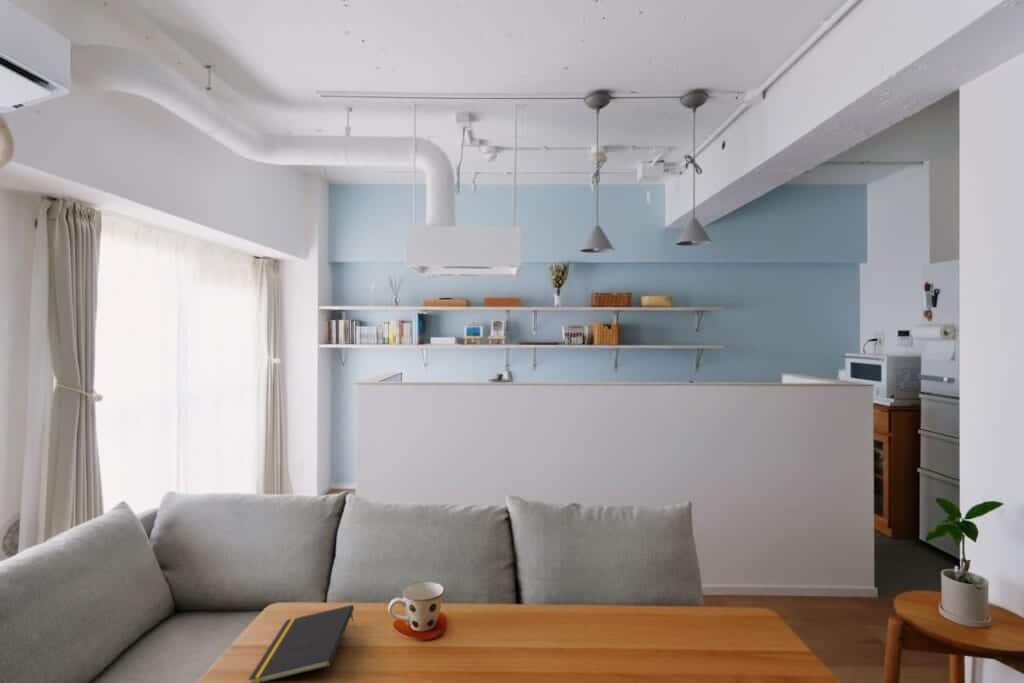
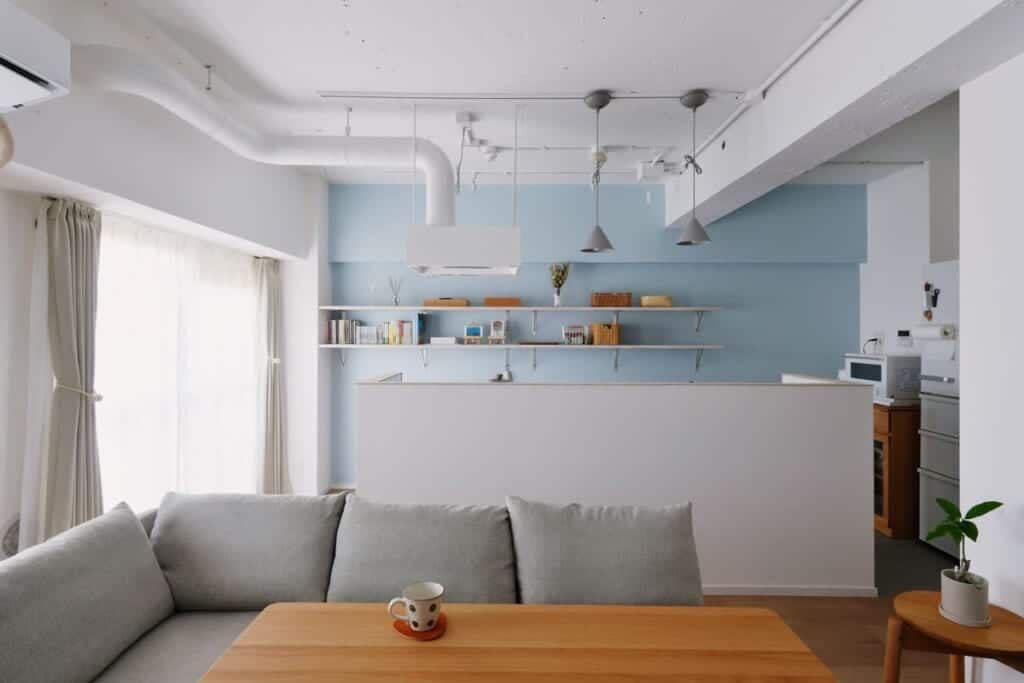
- notepad [248,604,355,683]
